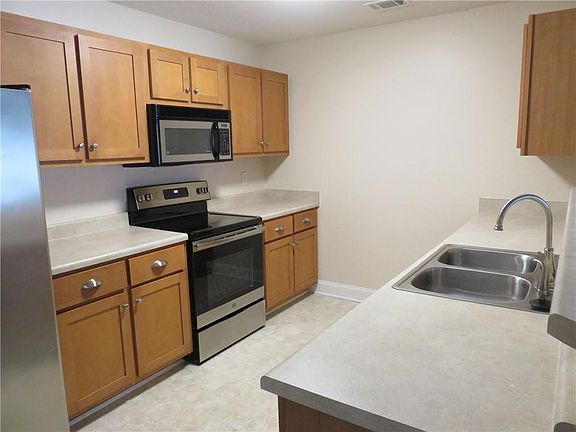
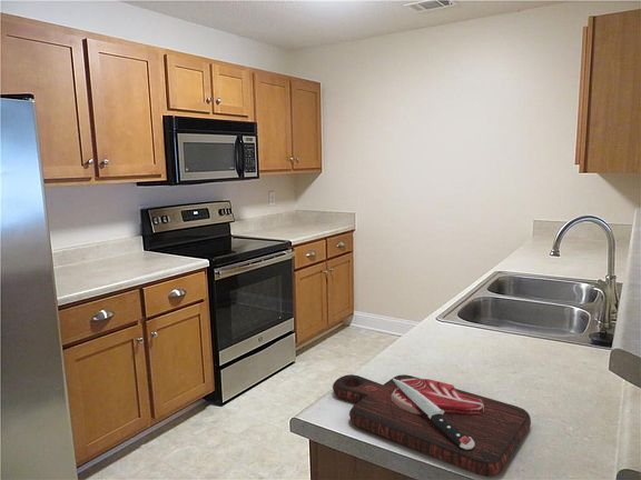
+ cutting board [332,373,532,478]
